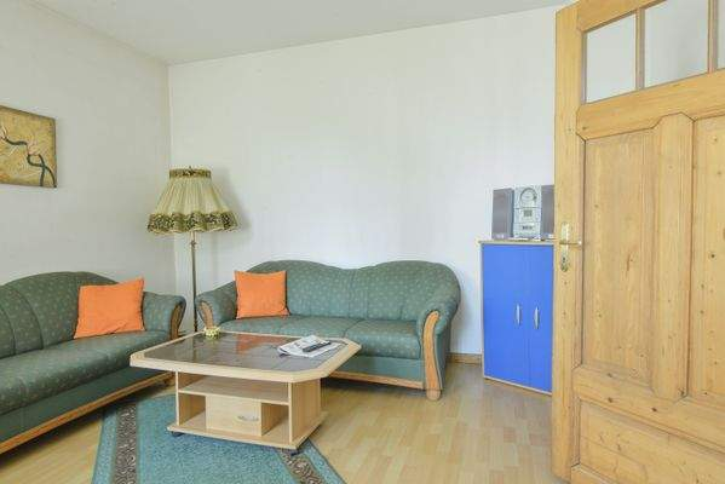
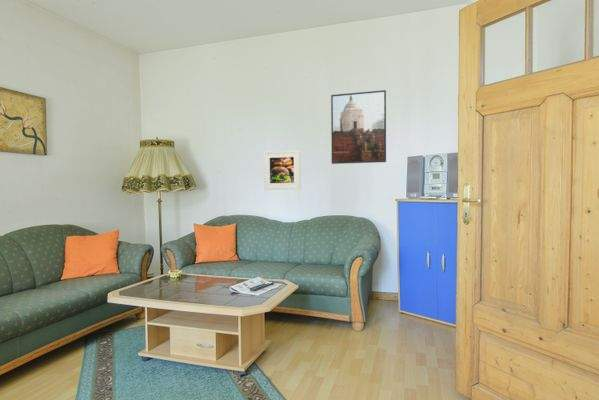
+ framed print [263,149,302,191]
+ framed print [330,89,387,165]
